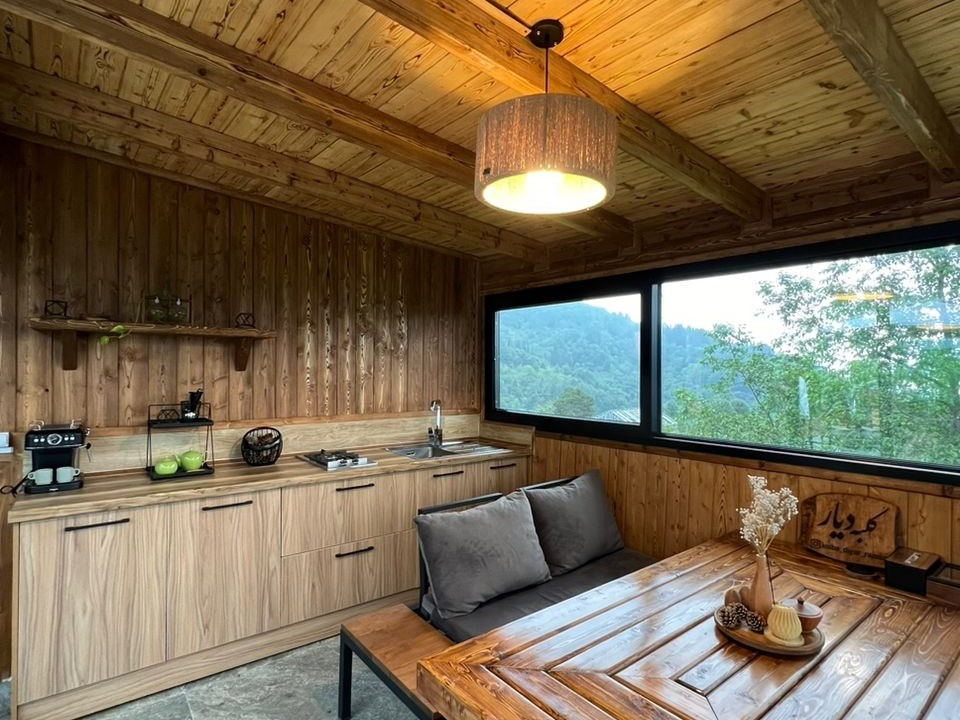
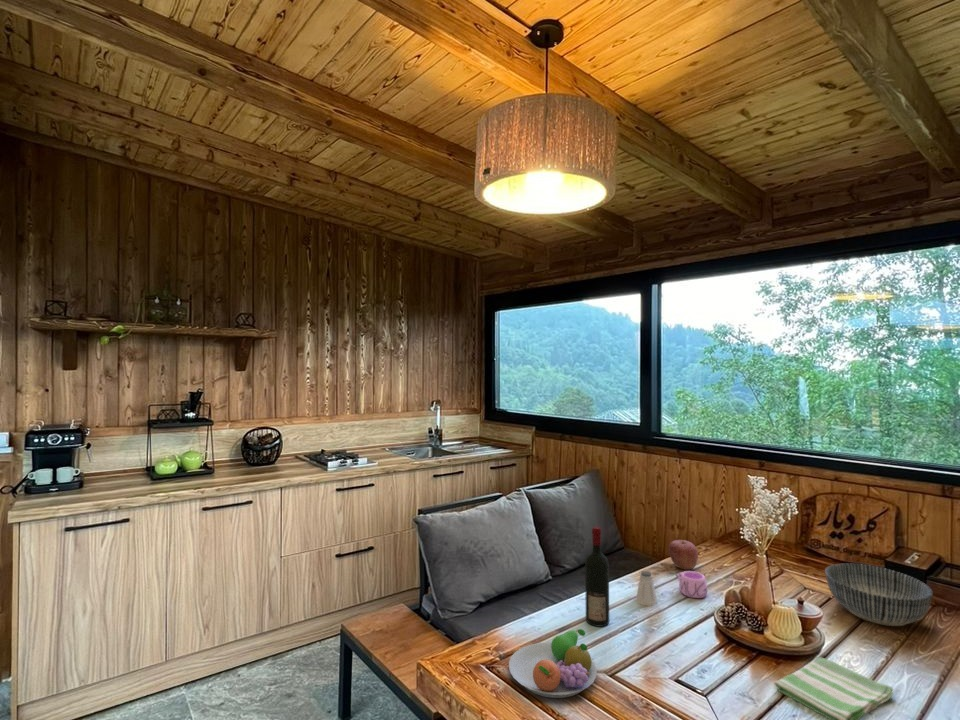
+ alcohol [584,526,610,628]
+ fruit bowl [508,628,598,699]
+ dish towel [773,657,895,720]
+ mug [677,570,708,599]
+ apple [668,539,699,571]
+ bowl [824,563,934,627]
+ saltshaker [635,570,658,607]
